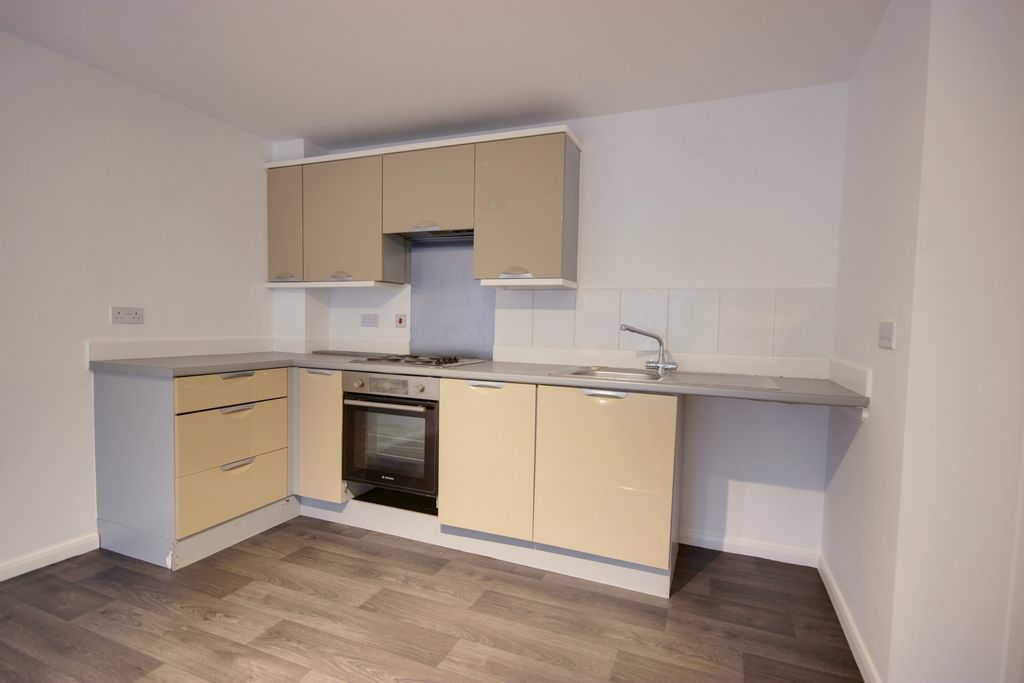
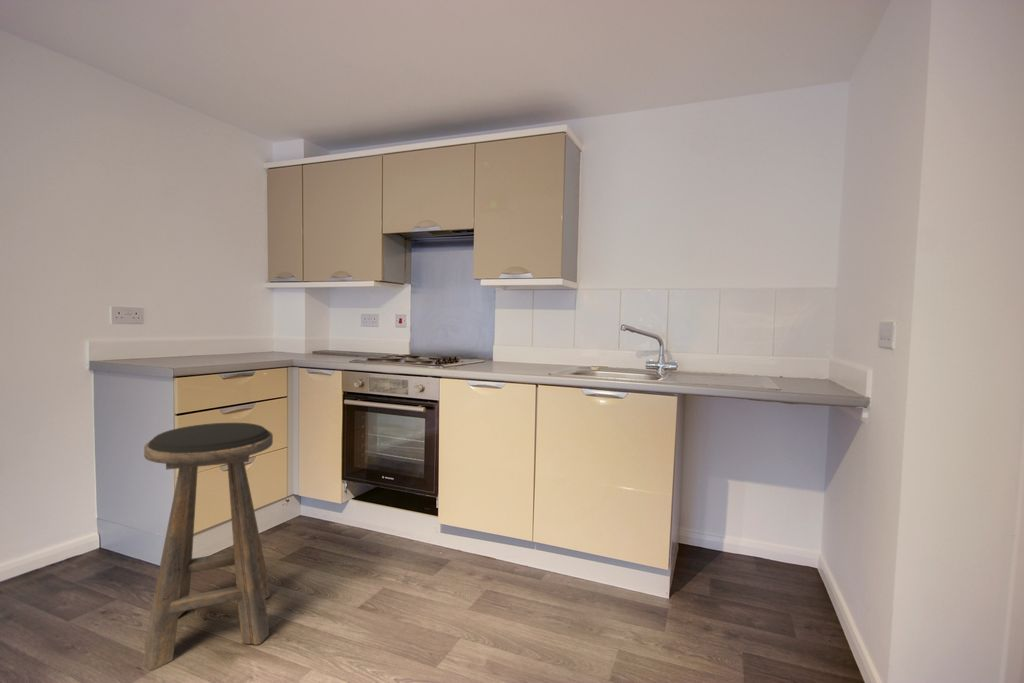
+ stool [142,422,274,671]
